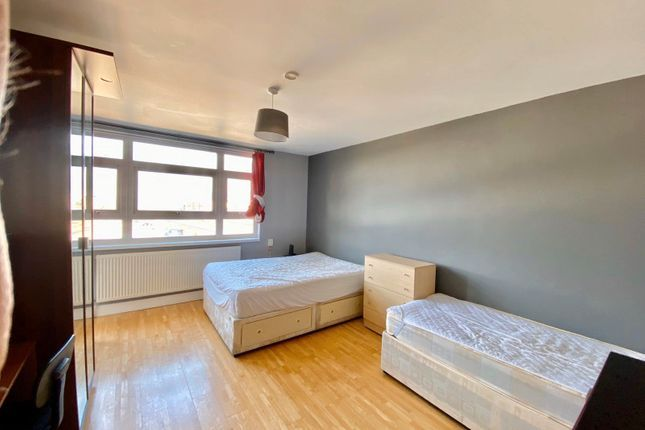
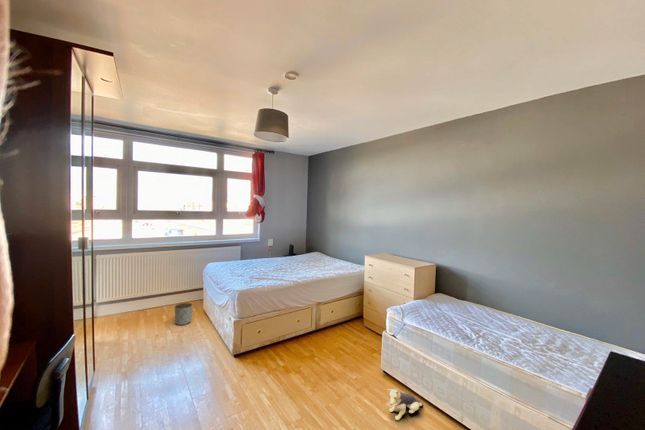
+ planter [173,302,194,326]
+ plush toy [387,388,424,421]
